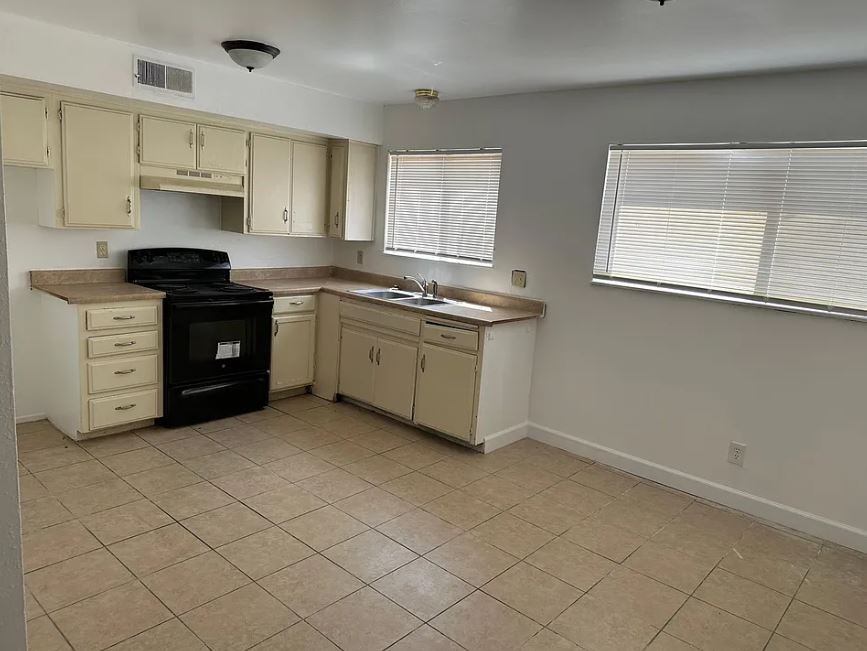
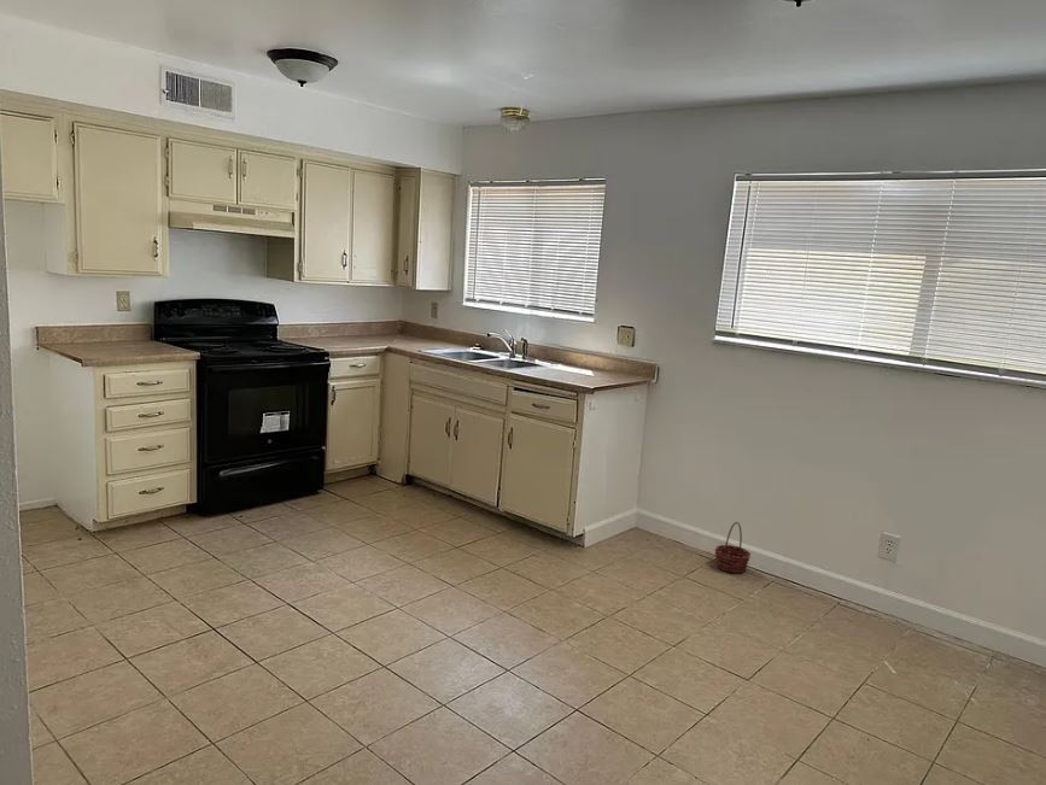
+ basket [714,521,752,574]
